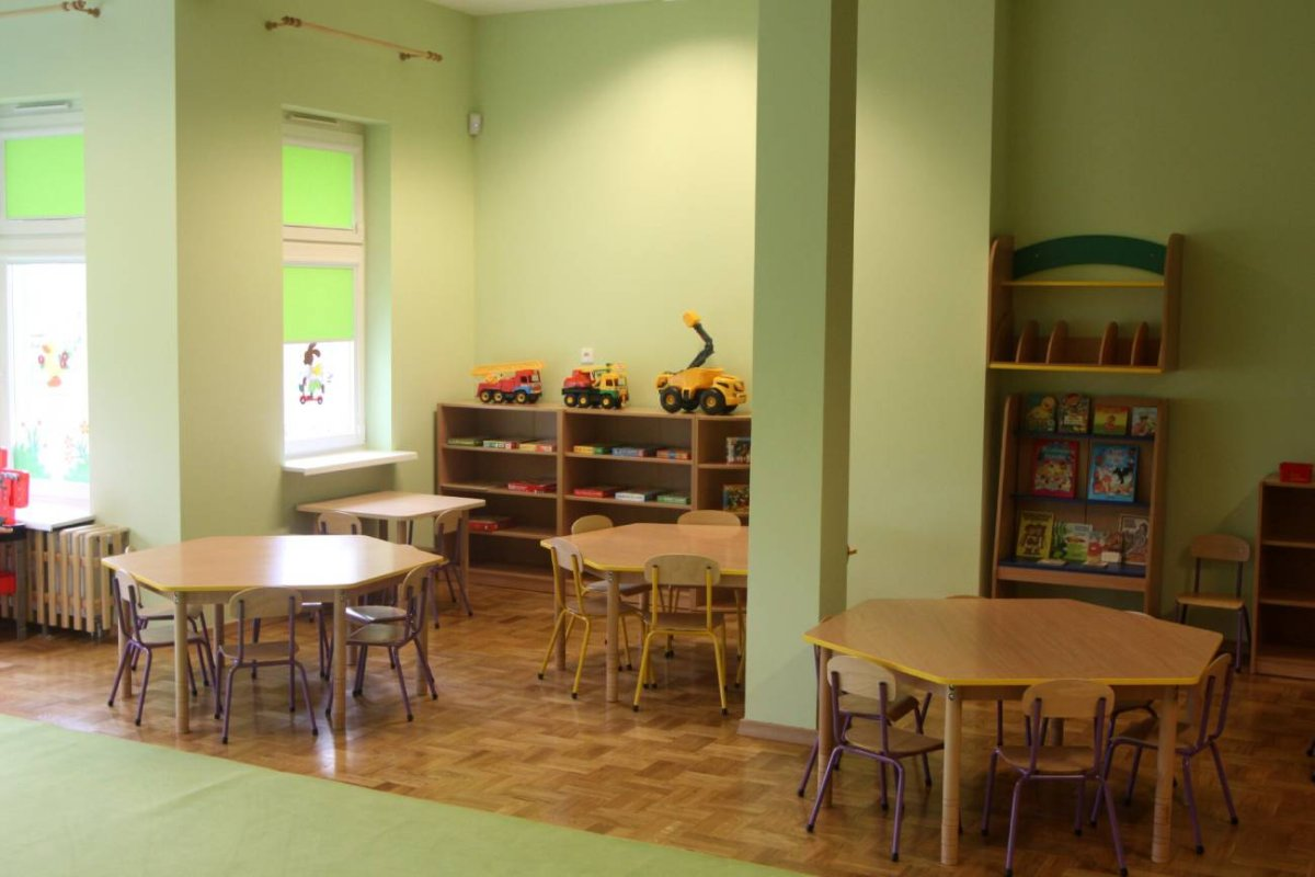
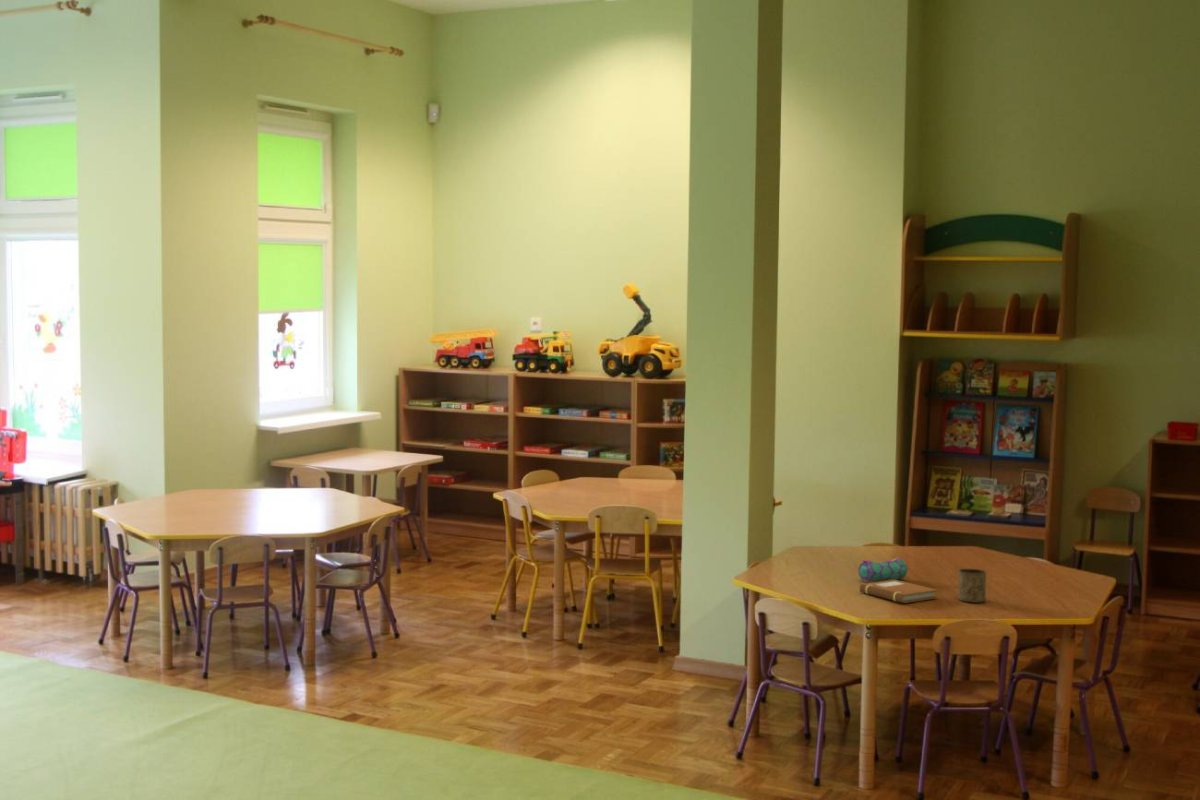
+ notebook [859,579,938,604]
+ cup [958,568,987,604]
+ pencil case [857,557,909,583]
